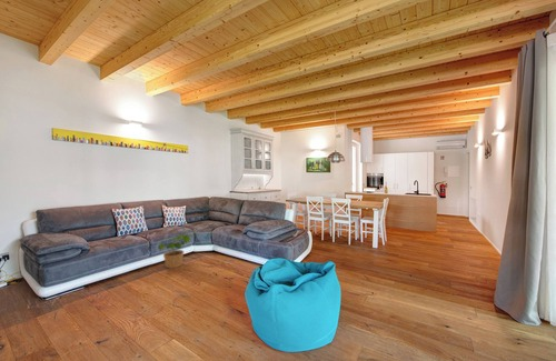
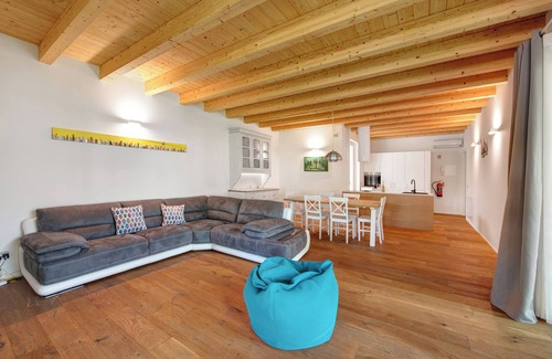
- potted plant [157,233,197,270]
